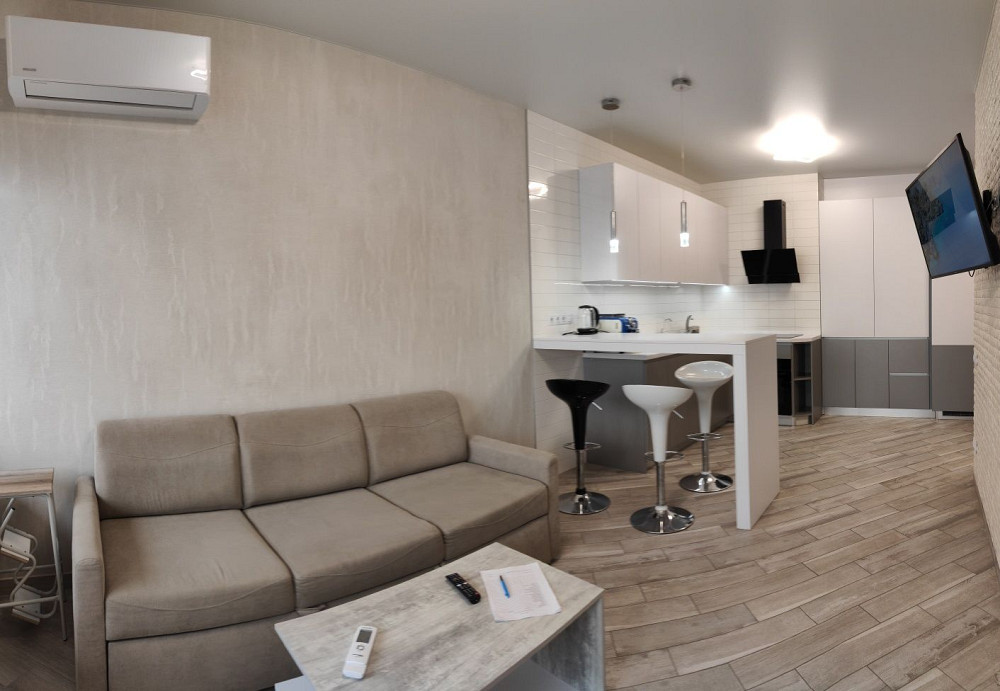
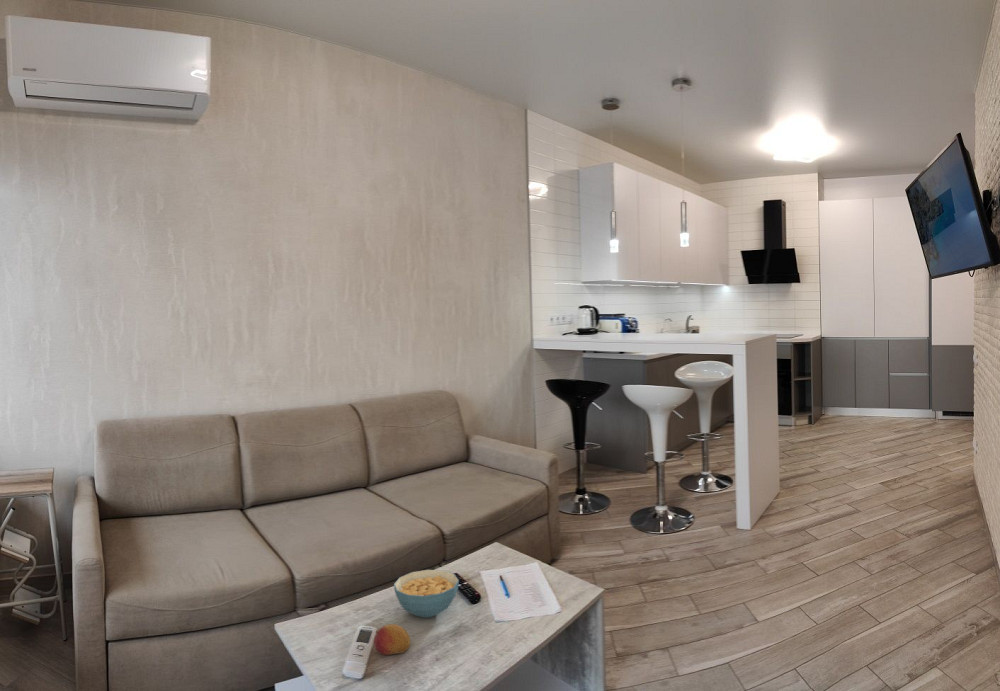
+ fruit [373,623,411,656]
+ cereal bowl [393,569,460,619]
